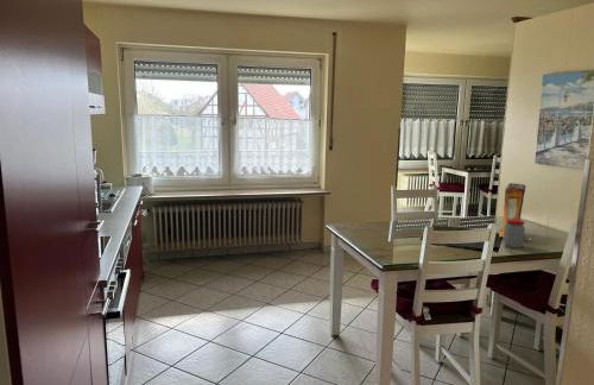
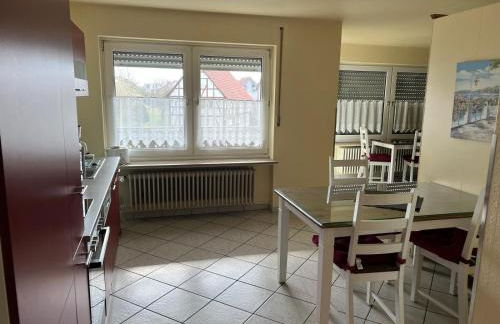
- cereal box [498,182,526,241]
- jar [501,219,526,250]
